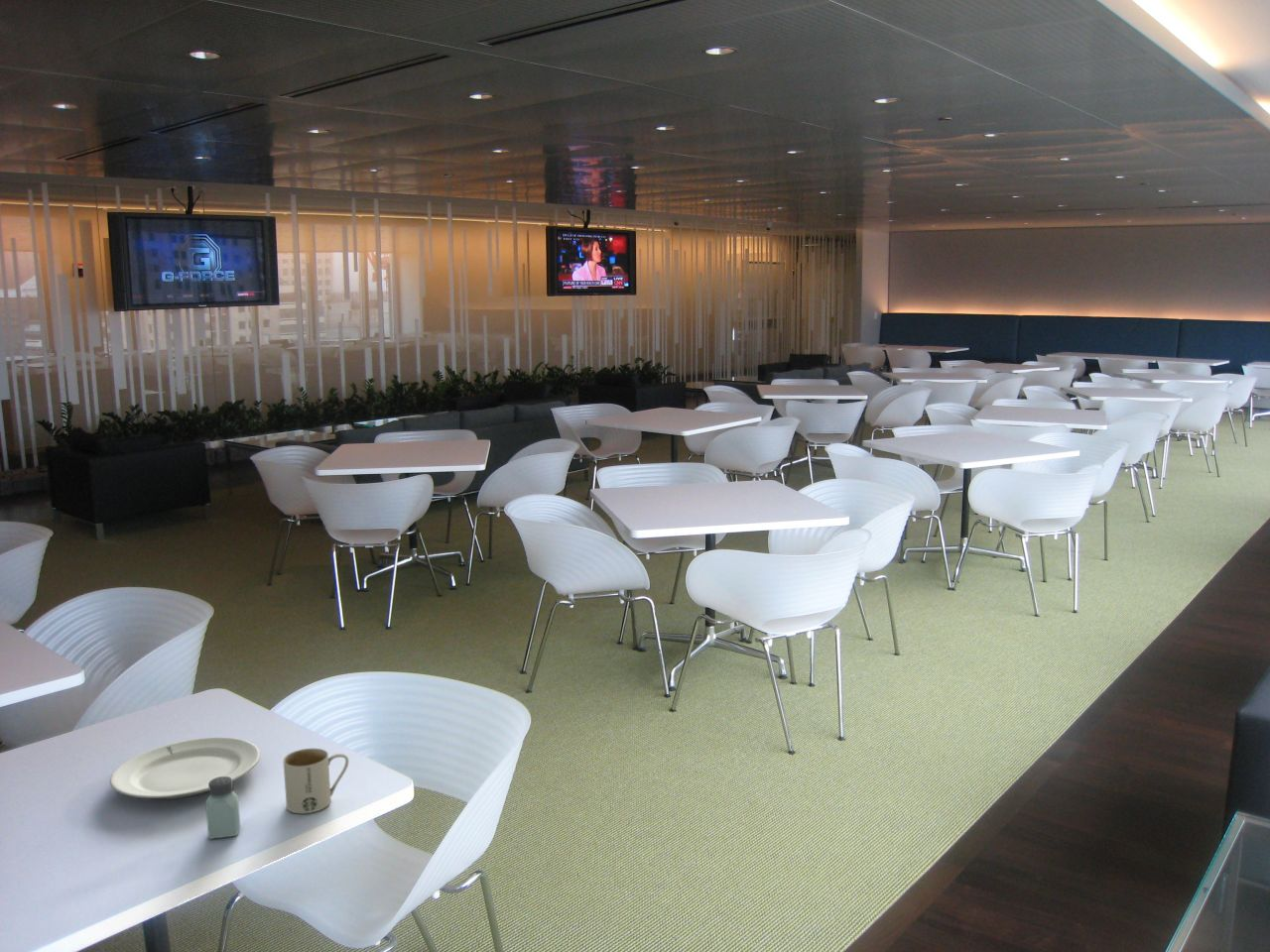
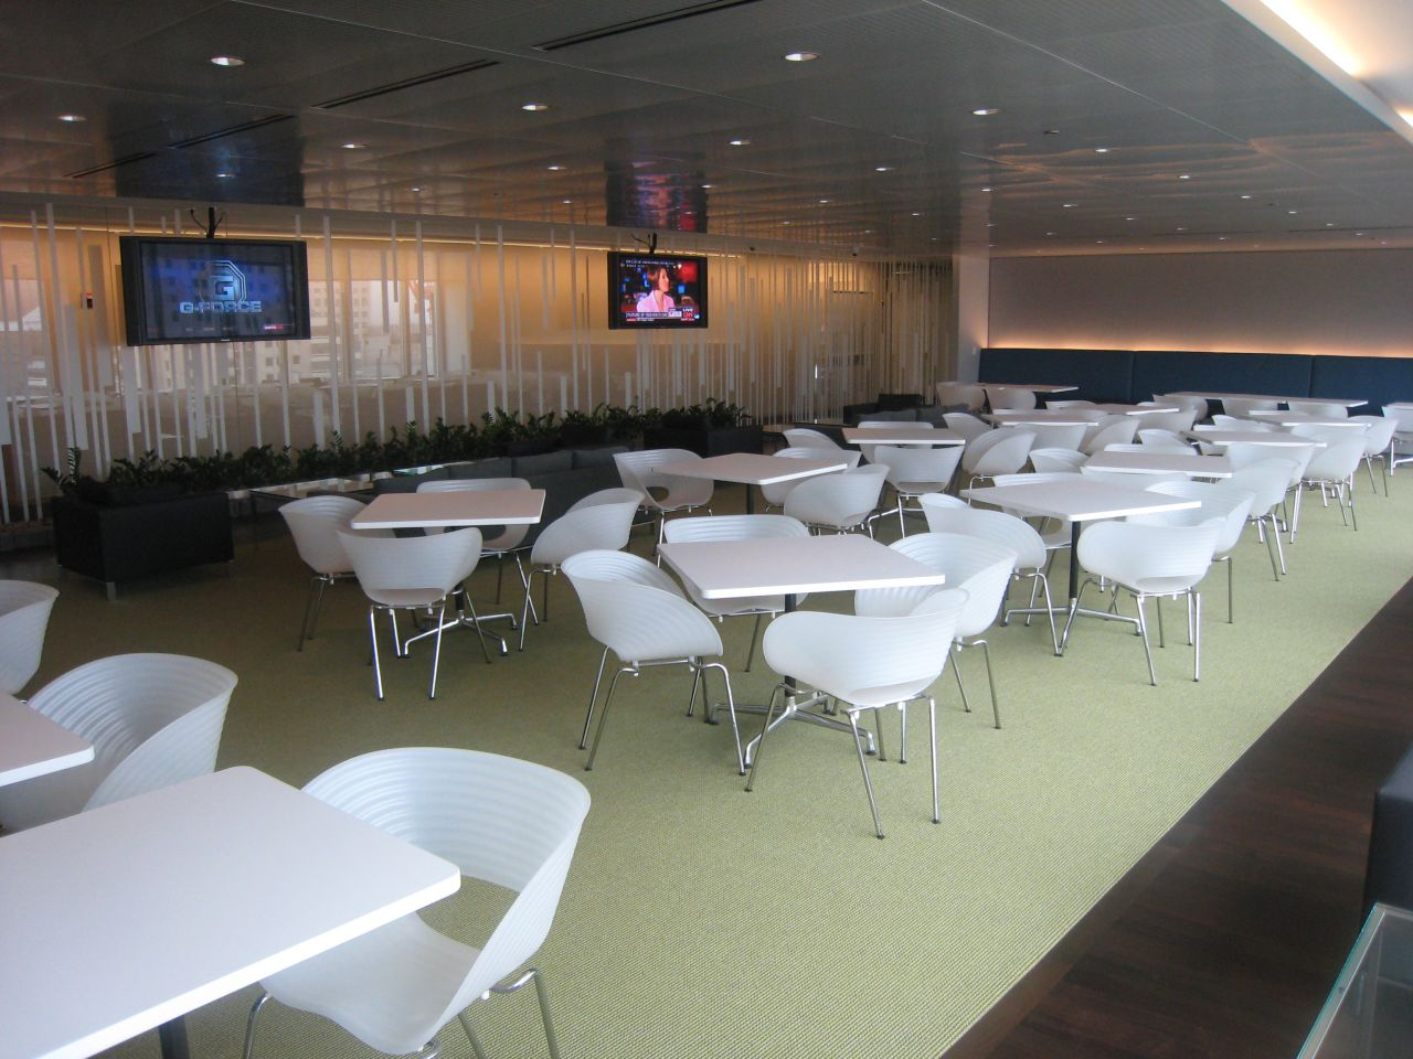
- chinaware [109,736,261,799]
- mug [282,748,349,814]
- saltshaker [204,776,241,840]
